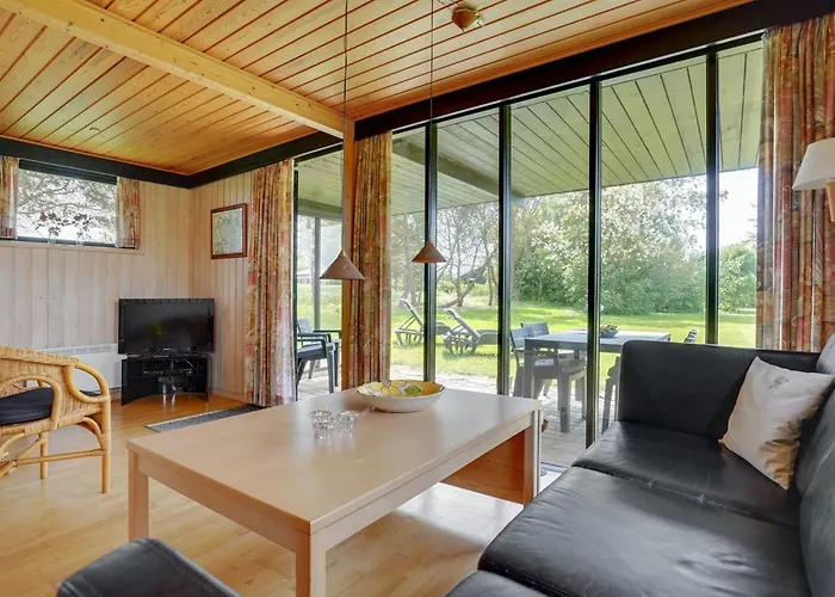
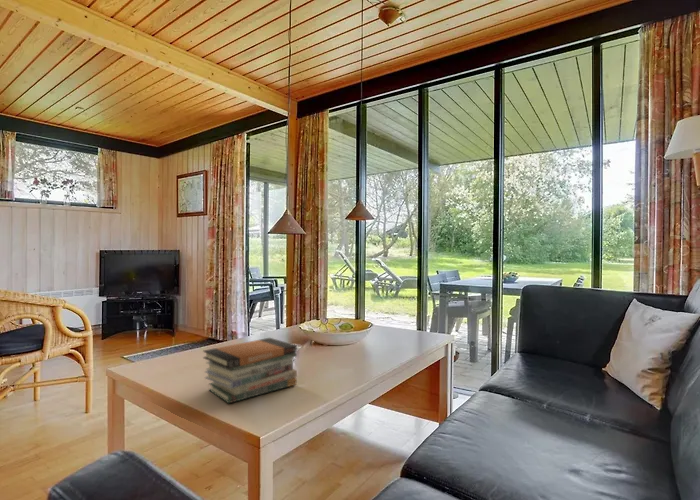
+ book stack [202,337,298,404]
